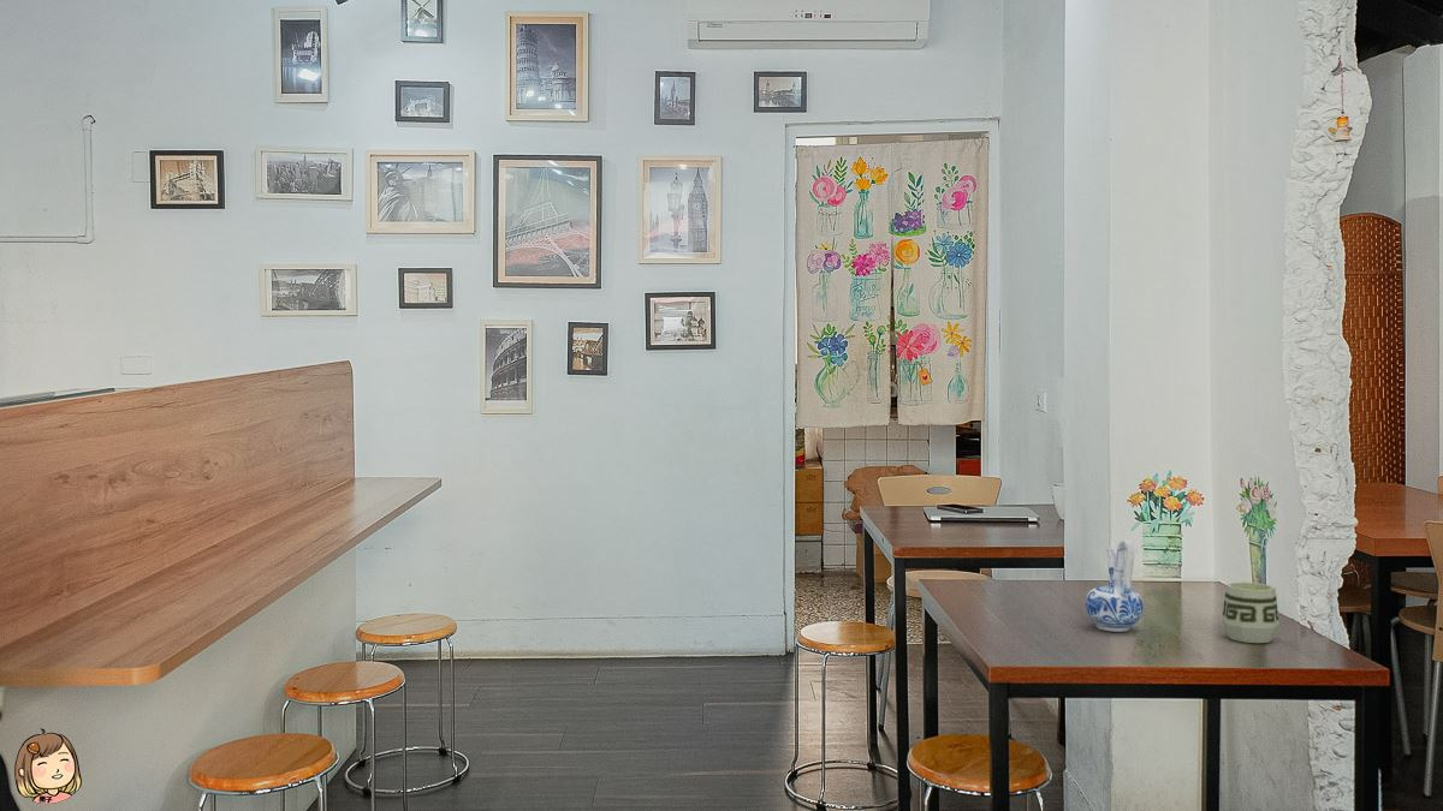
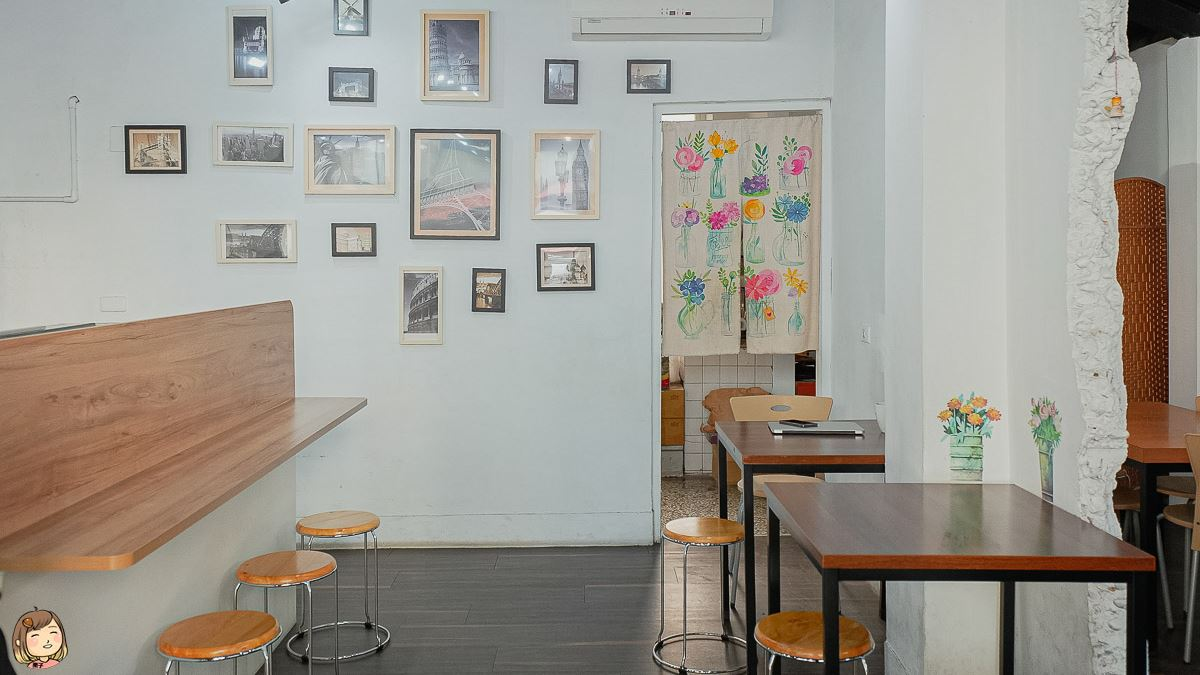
- cup [1221,582,1281,644]
- ceramic pitcher [1085,539,1145,633]
